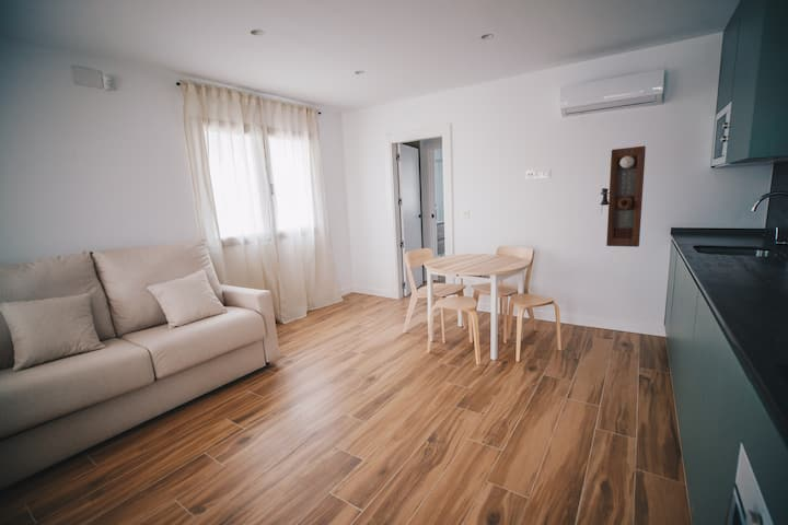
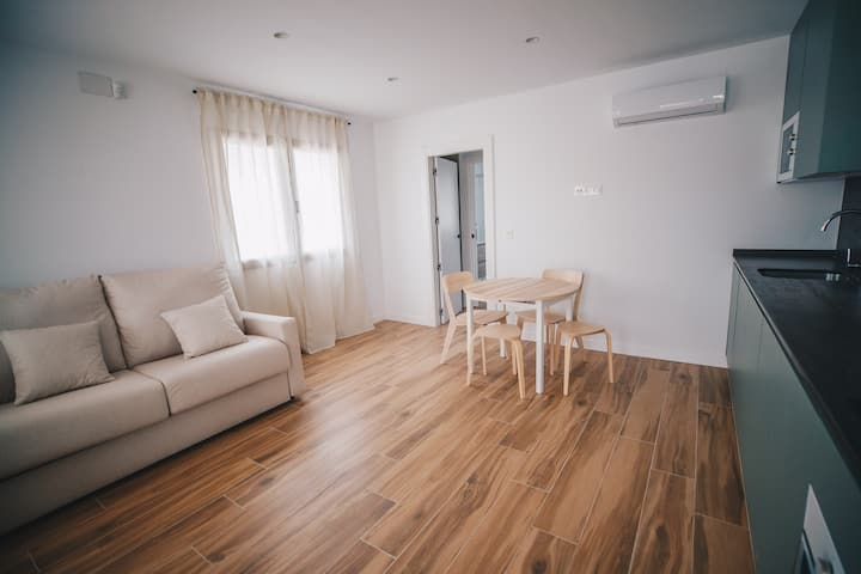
- pendulum clock [599,144,647,248]
